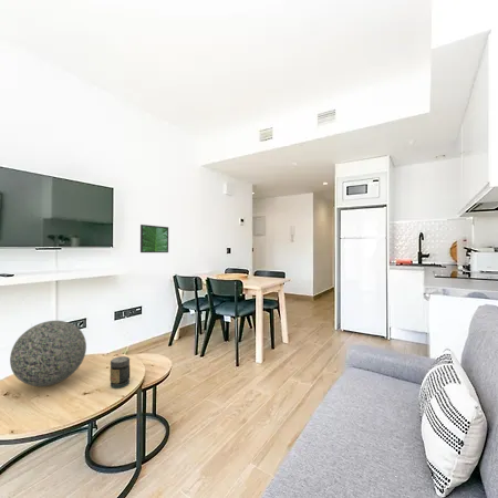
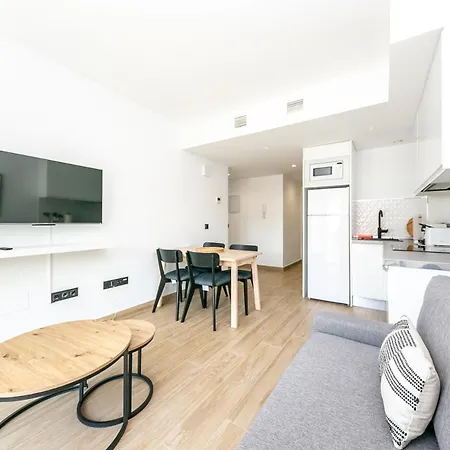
- decorative ball [9,320,87,387]
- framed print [139,224,169,253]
- jar [110,355,131,390]
